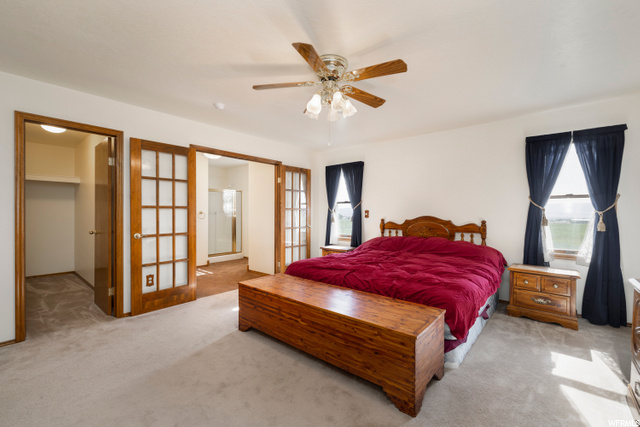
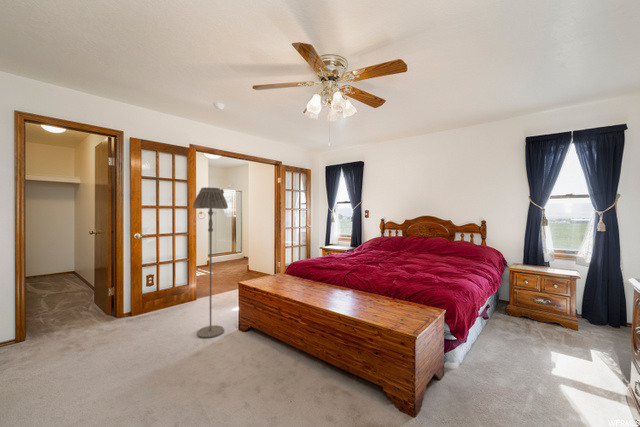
+ floor lamp [192,186,229,339]
